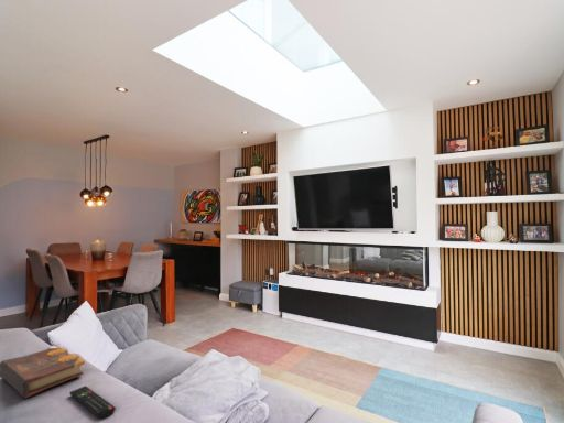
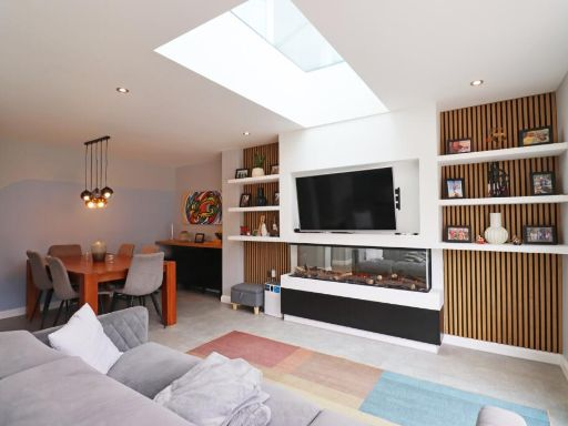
- remote control [68,384,117,419]
- book [0,345,86,399]
